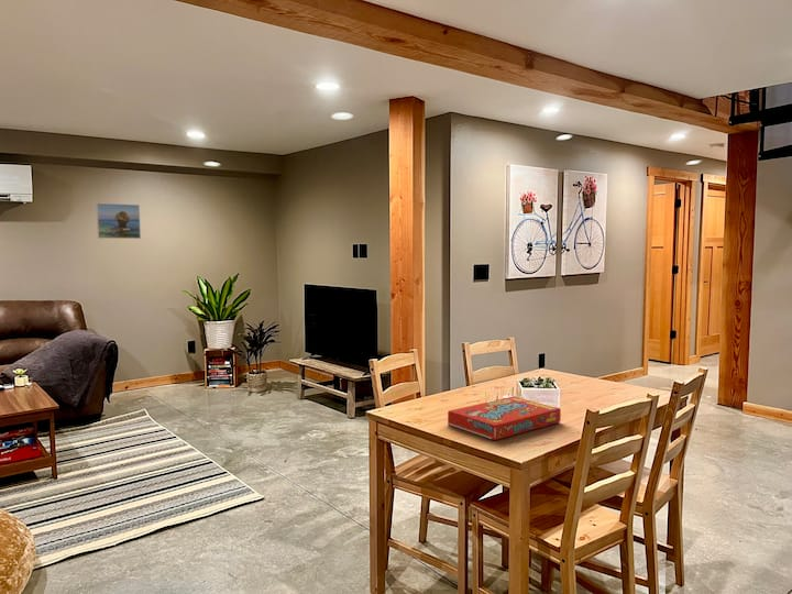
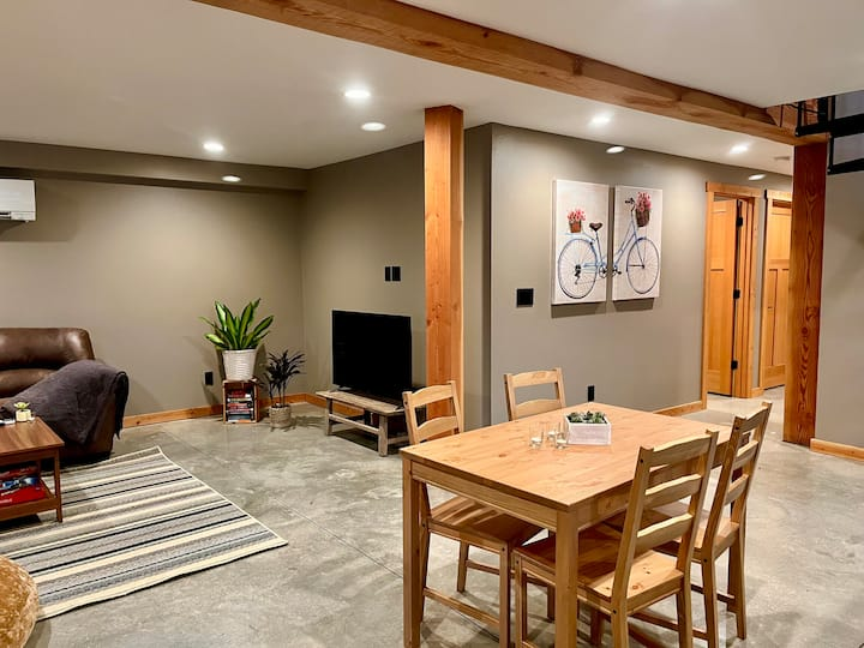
- snack box [447,396,562,441]
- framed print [96,202,142,240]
